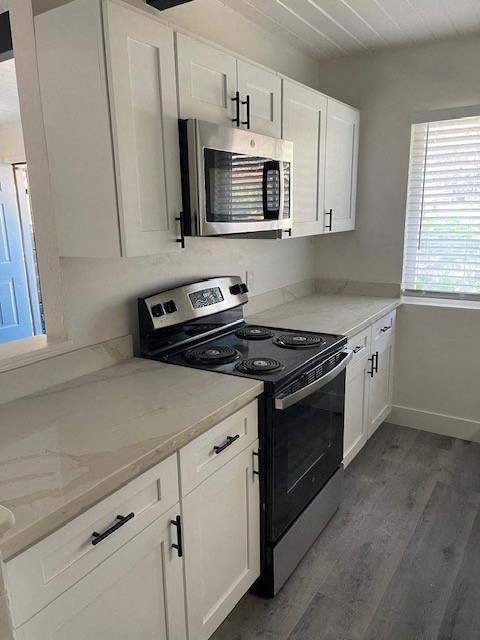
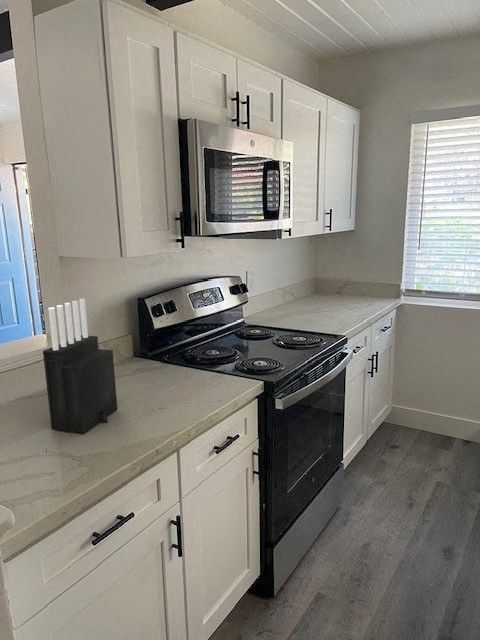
+ knife block [42,298,118,435]
